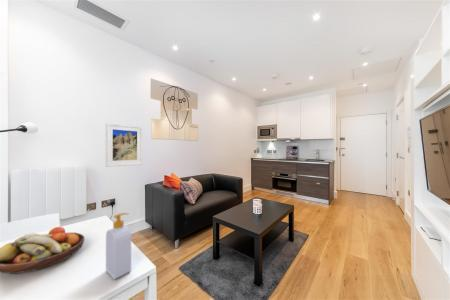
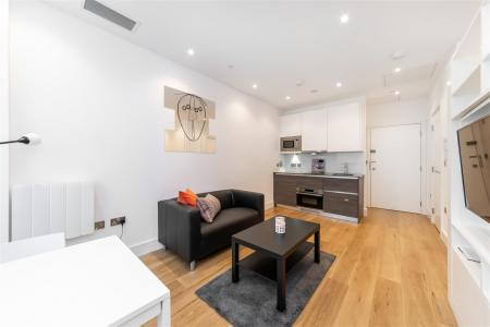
- soap bottle [105,212,132,280]
- fruit bowl [0,226,85,275]
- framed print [105,122,143,168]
